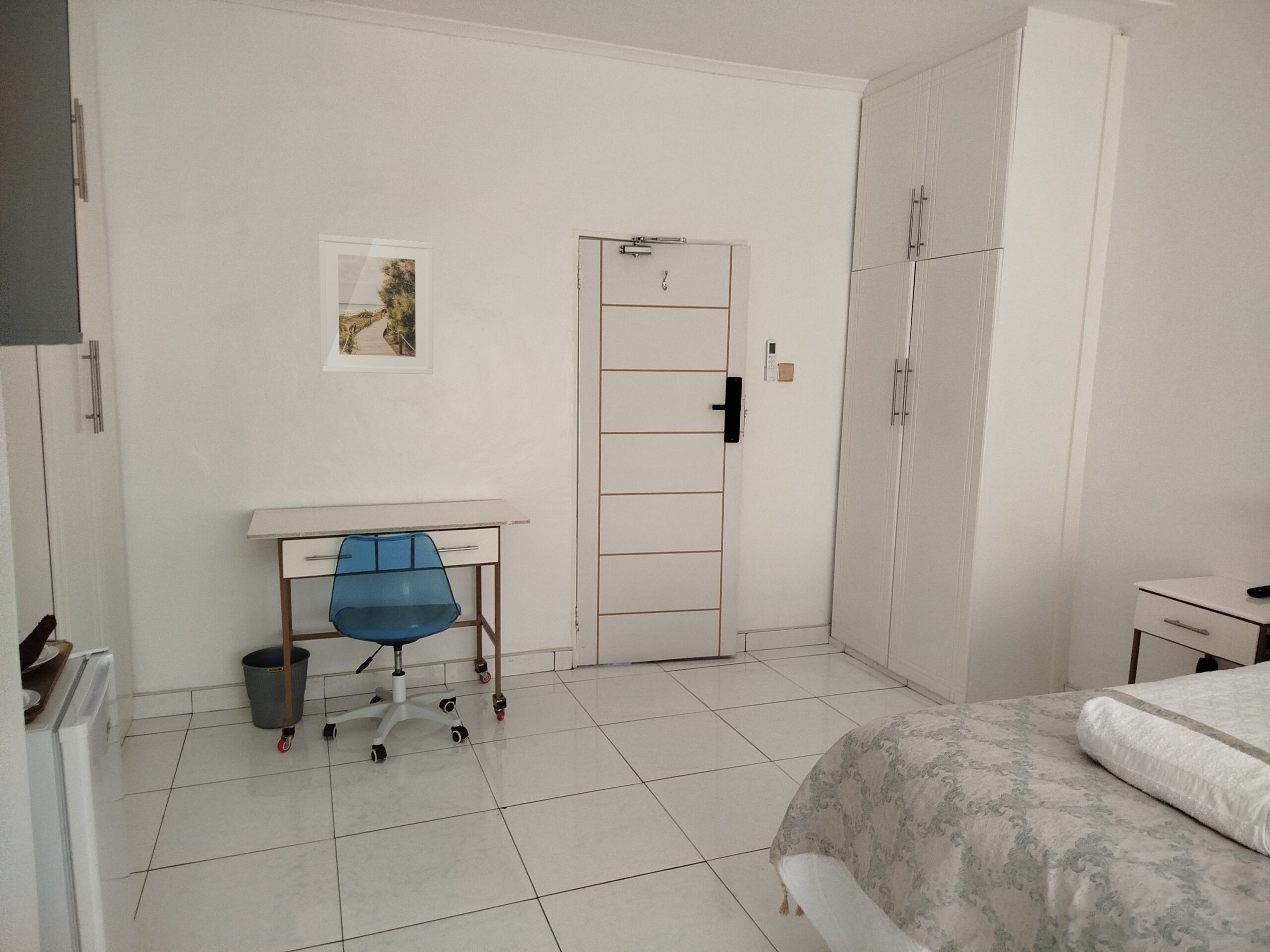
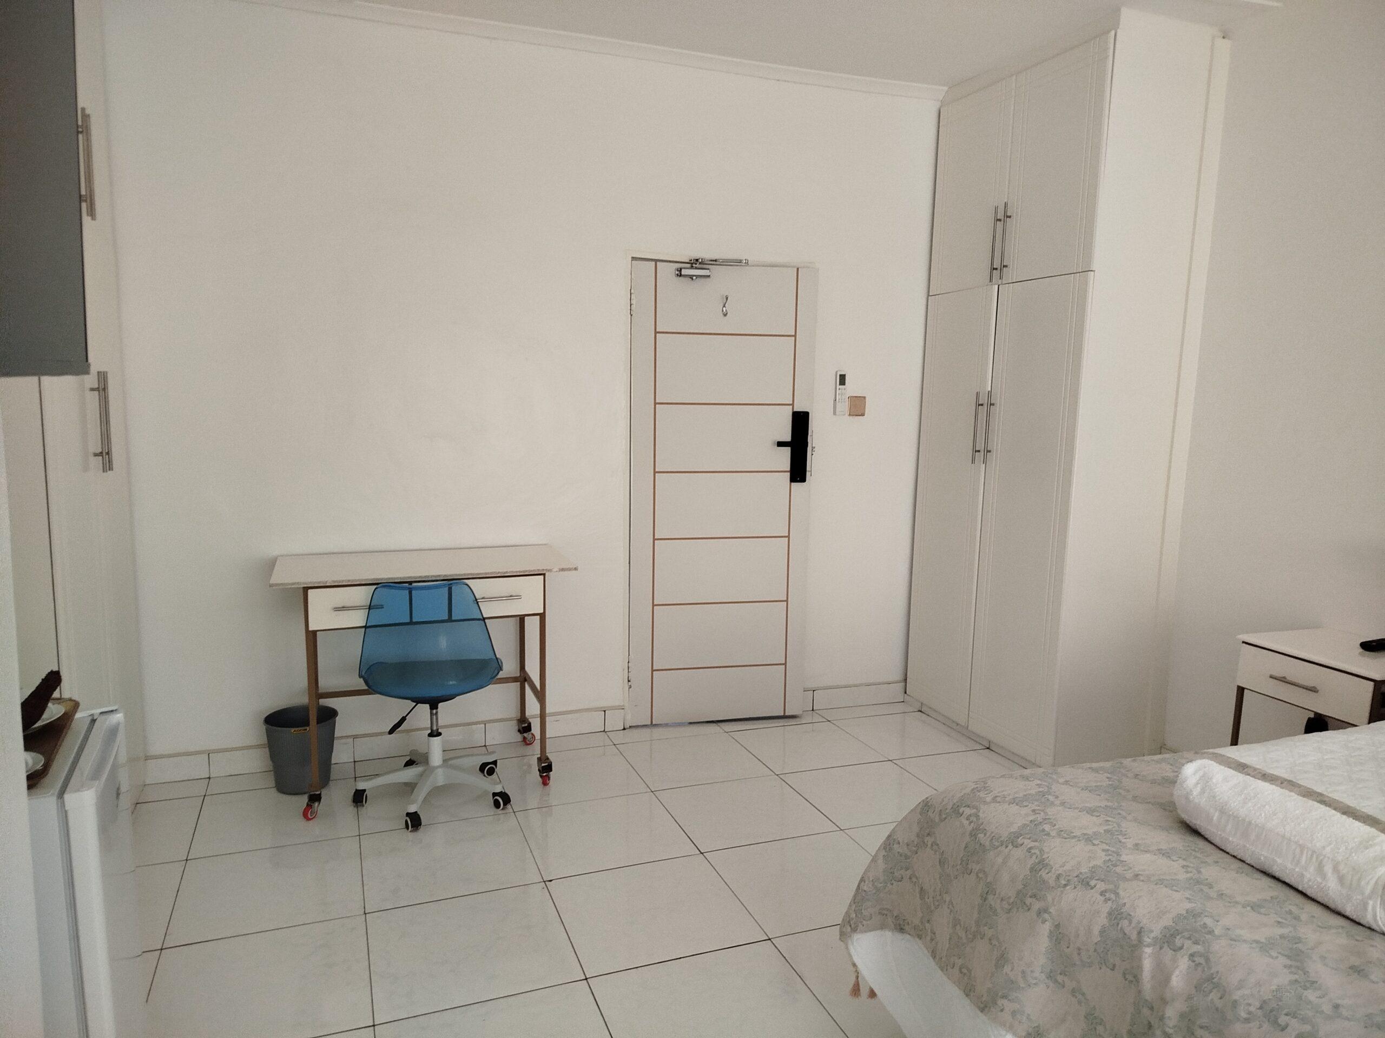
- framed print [318,234,434,375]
